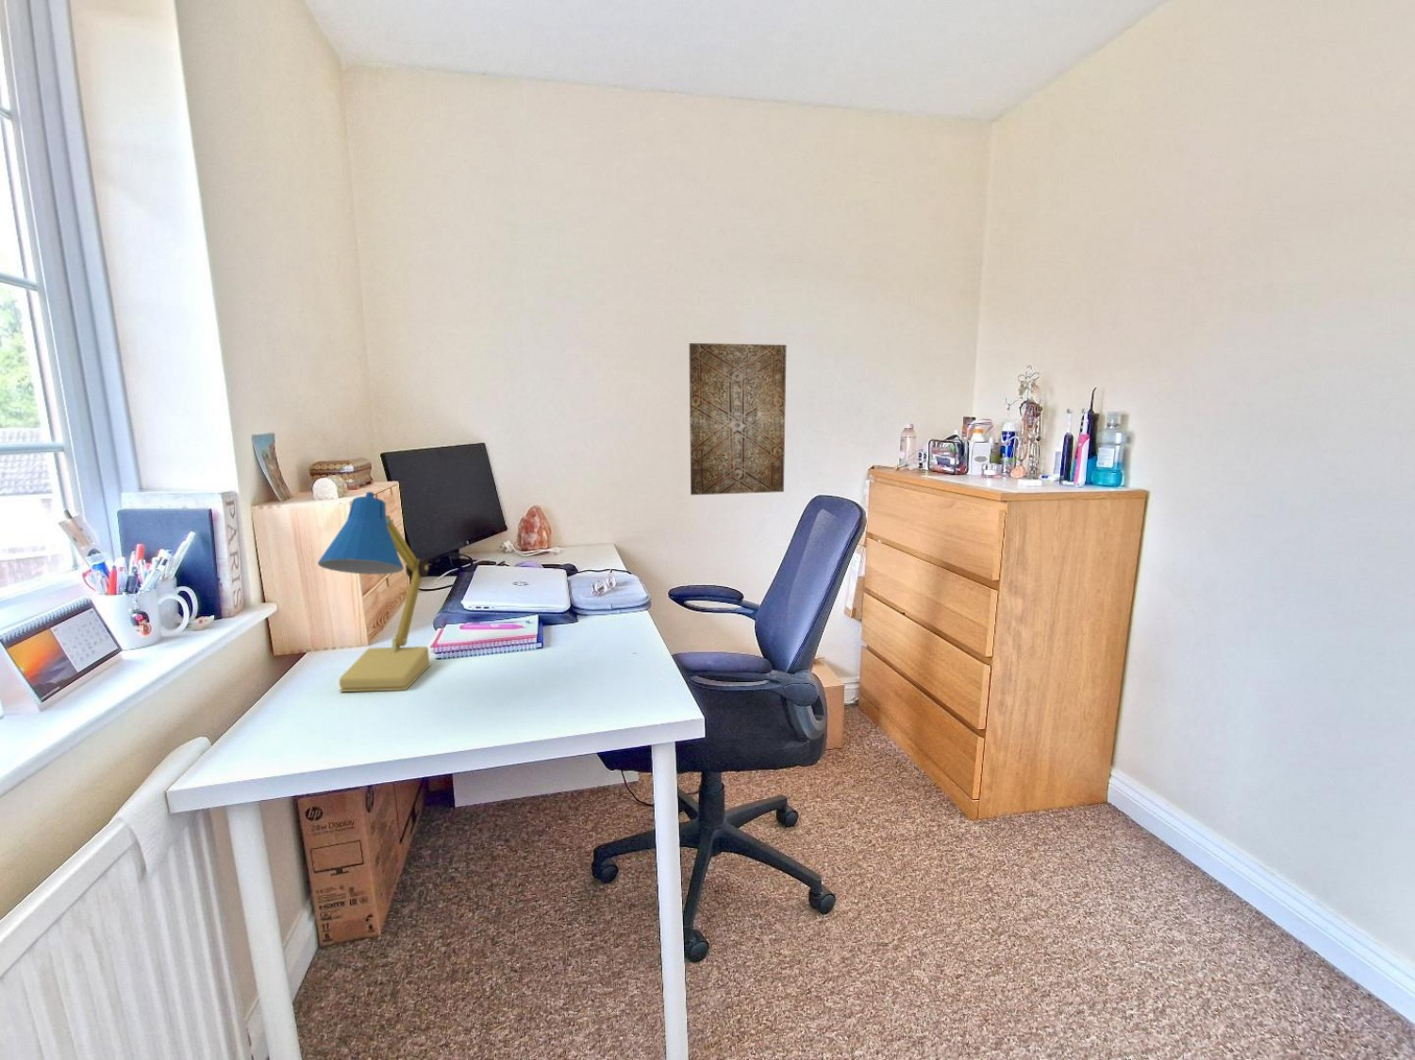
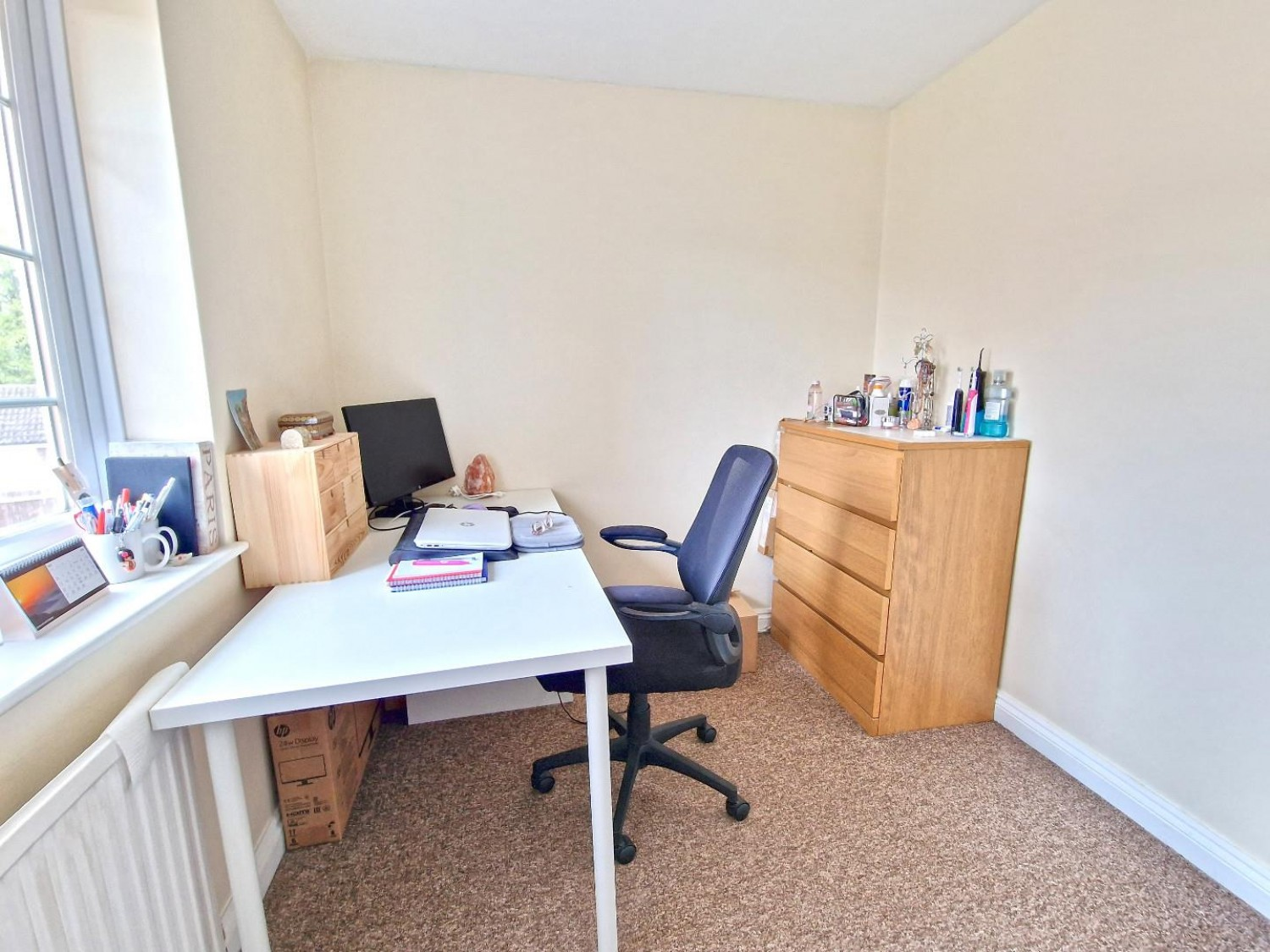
- desk lamp [316,491,432,693]
- wall art [689,342,788,495]
